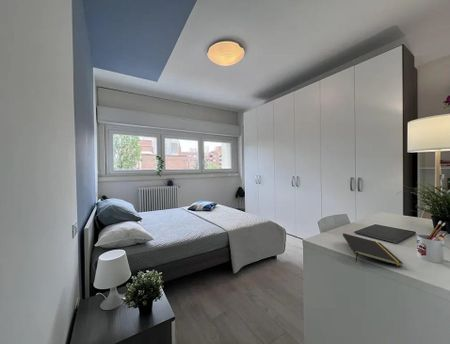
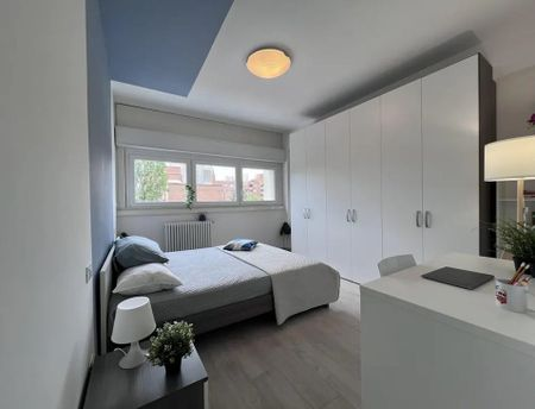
- notepad [342,232,404,267]
